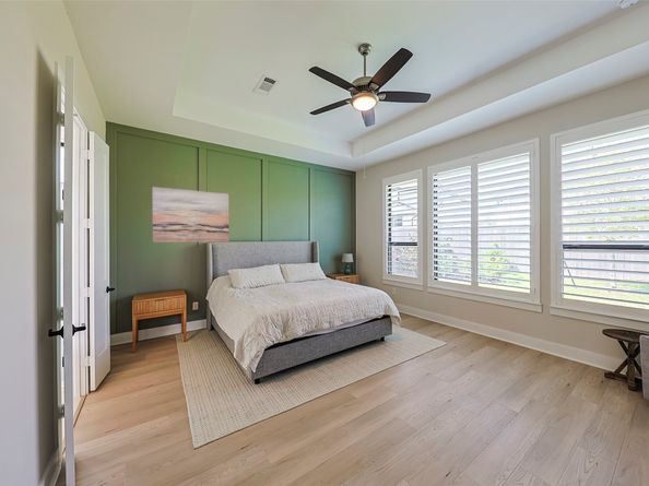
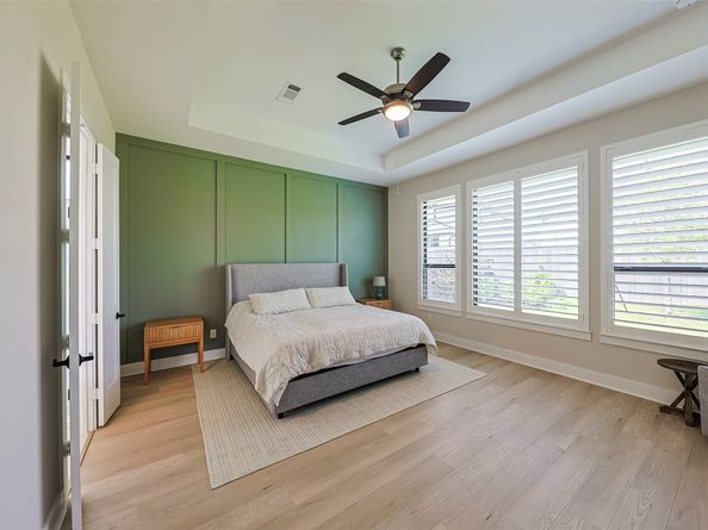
- wall art [151,186,231,244]
